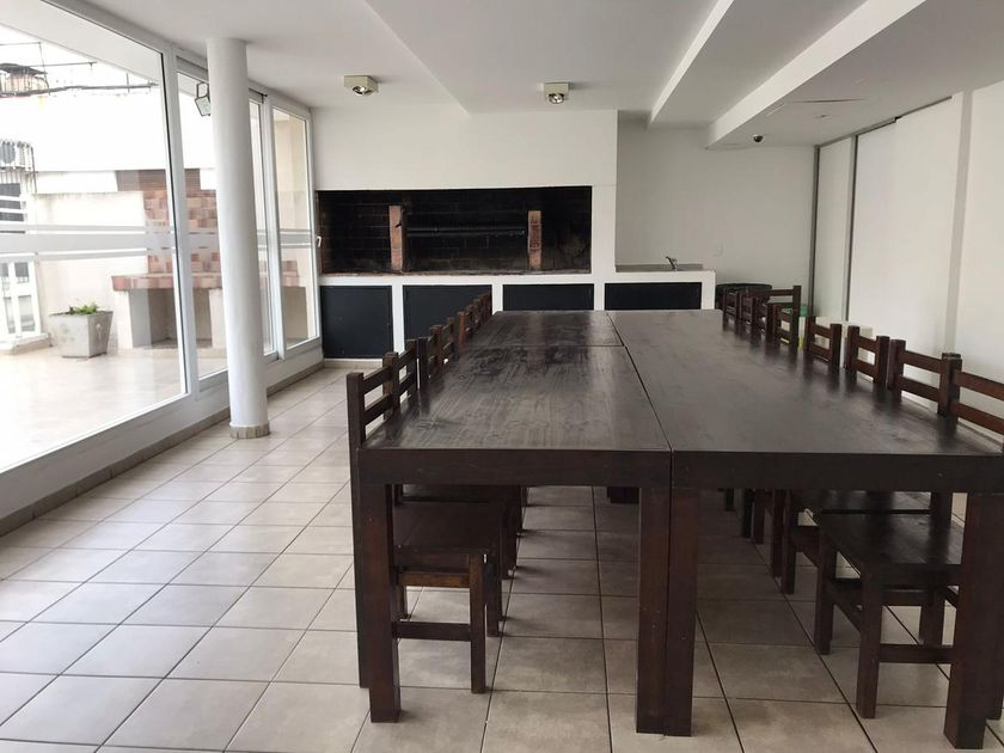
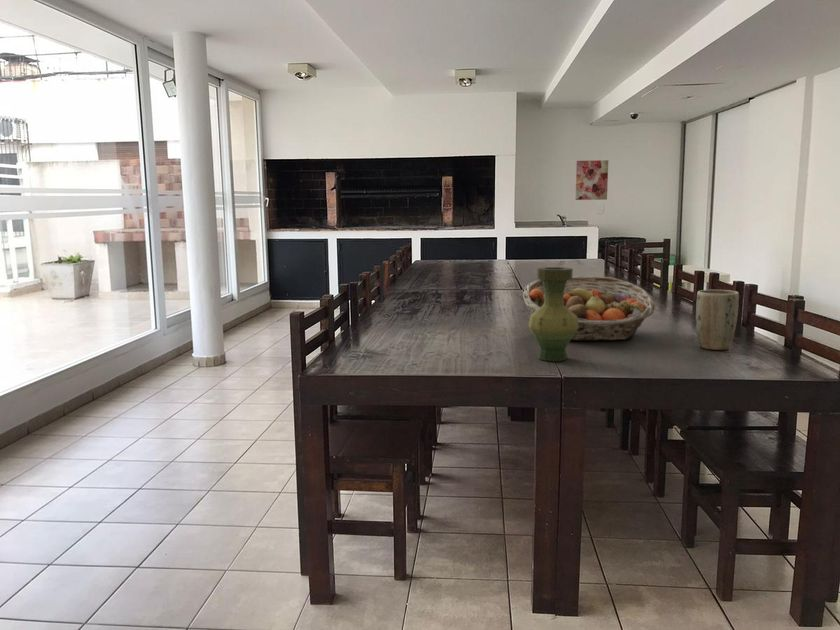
+ vase [527,266,579,362]
+ fruit basket [522,276,657,342]
+ wall art [575,159,609,201]
+ plant pot [695,289,740,351]
